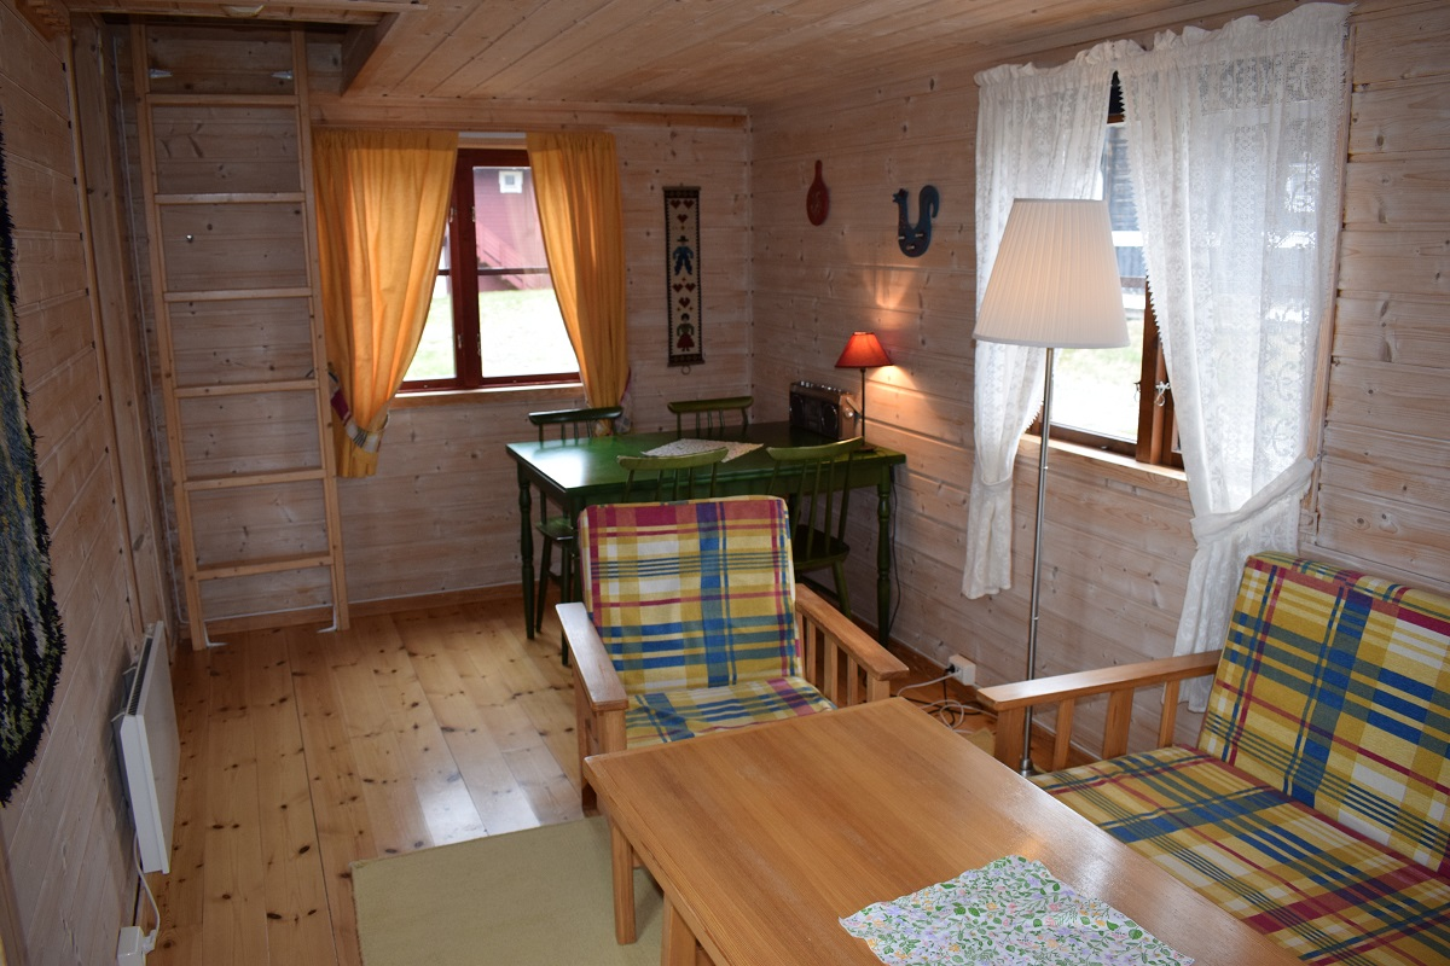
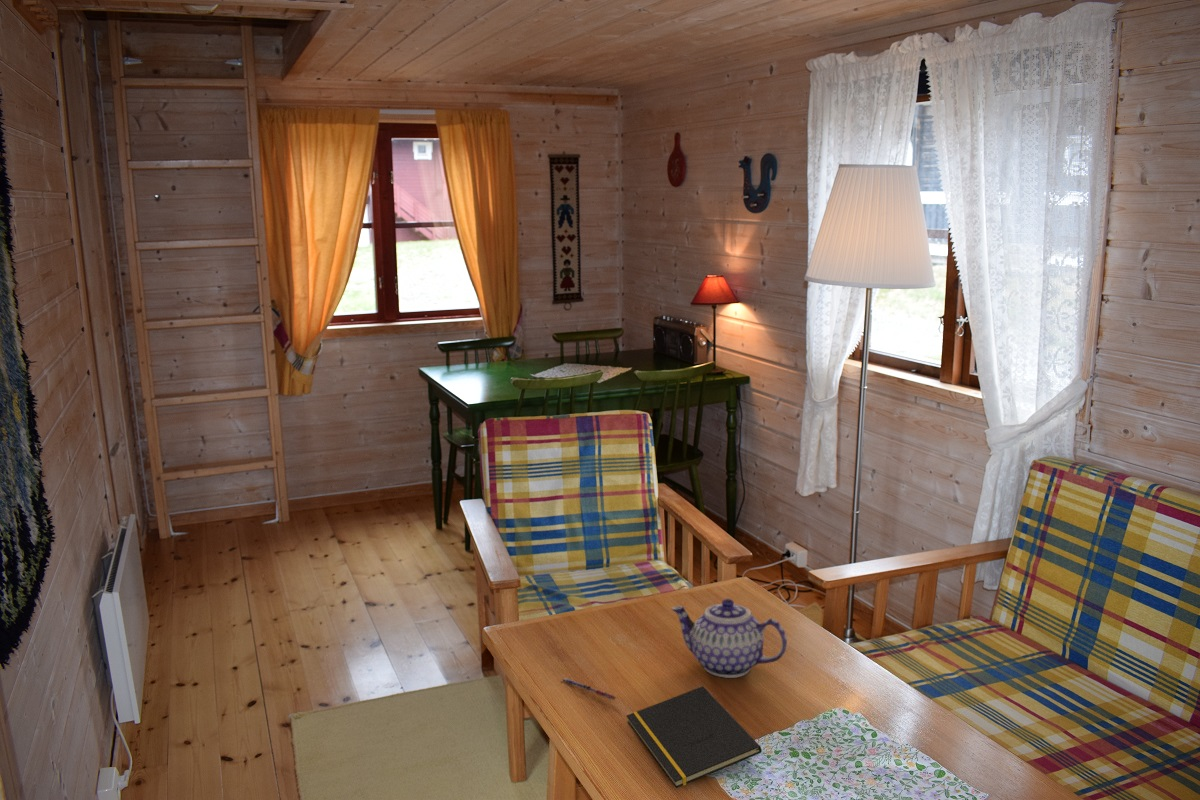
+ pen [561,677,616,700]
+ notepad [625,685,762,789]
+ teapot [670,598,788,679]
